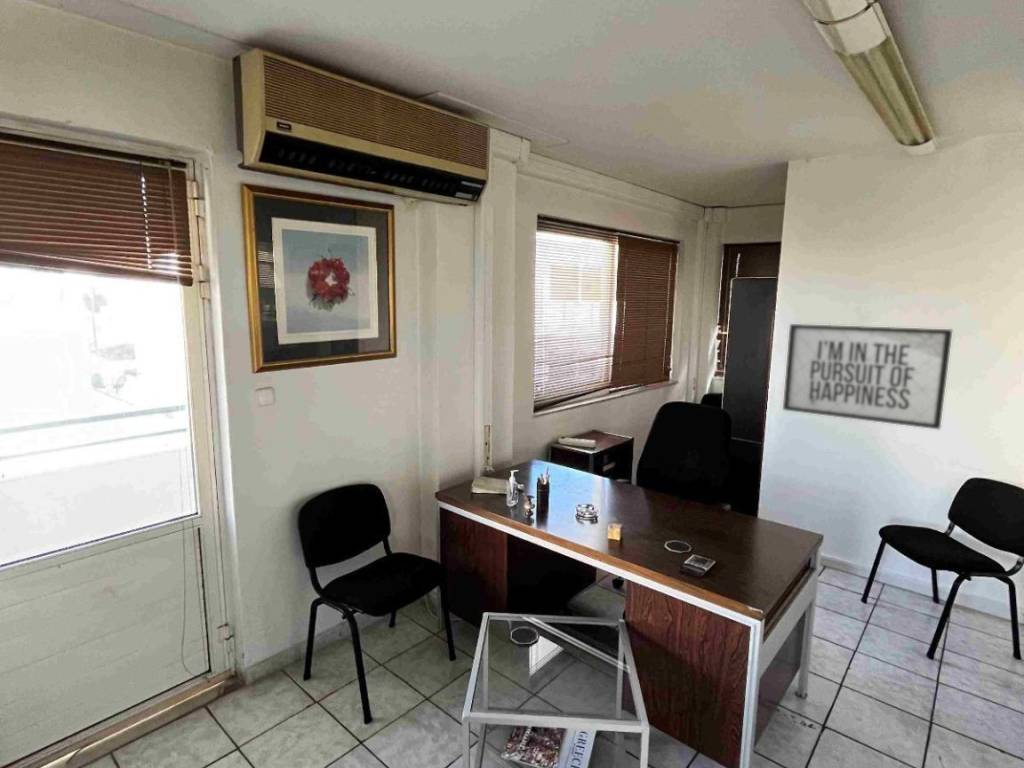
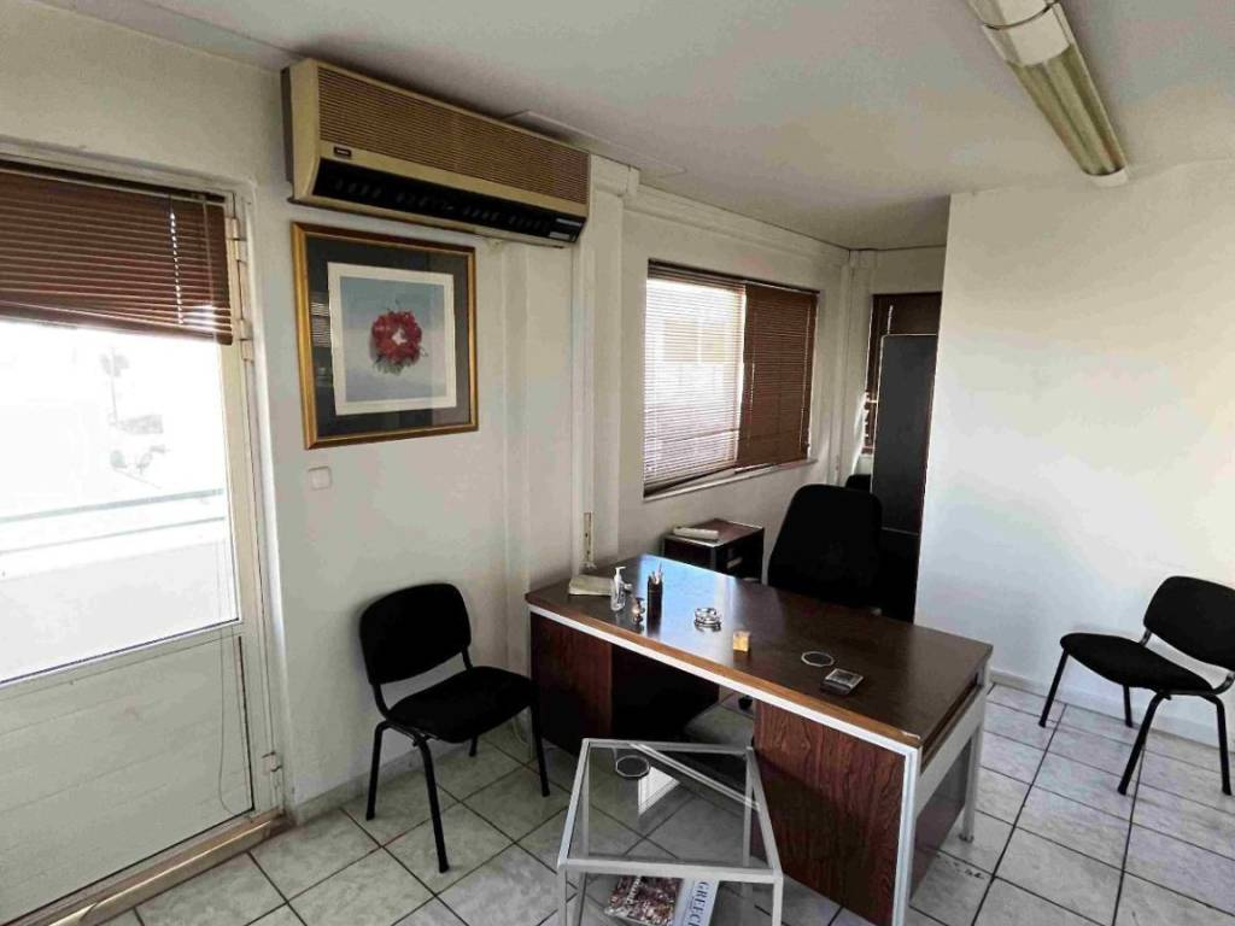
- mirror [782,323,953,431]
